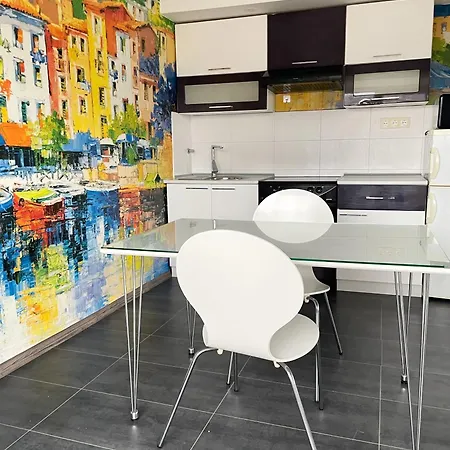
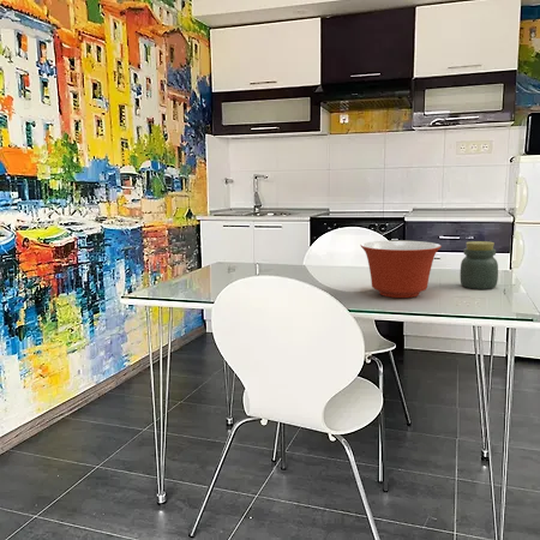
+ jar [458,240,499,290]
+ mixing bowl [360,240,443,299]
